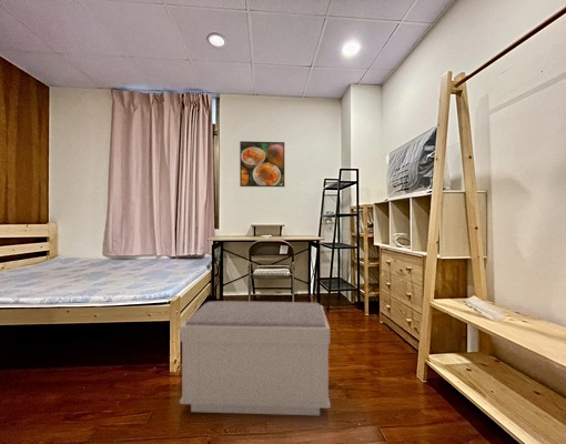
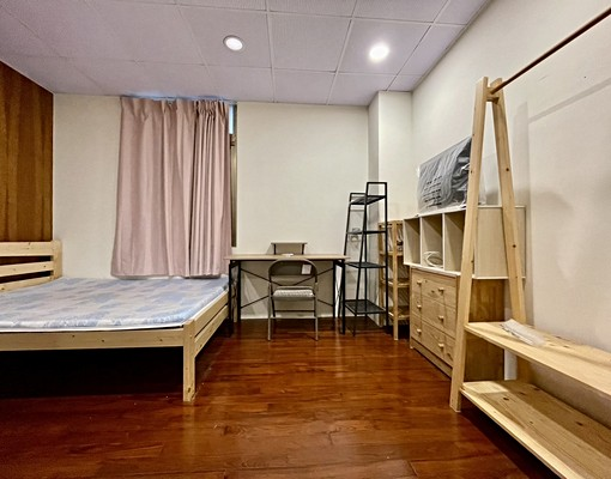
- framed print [239,140,285,188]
- bench [179,300,332,416]
